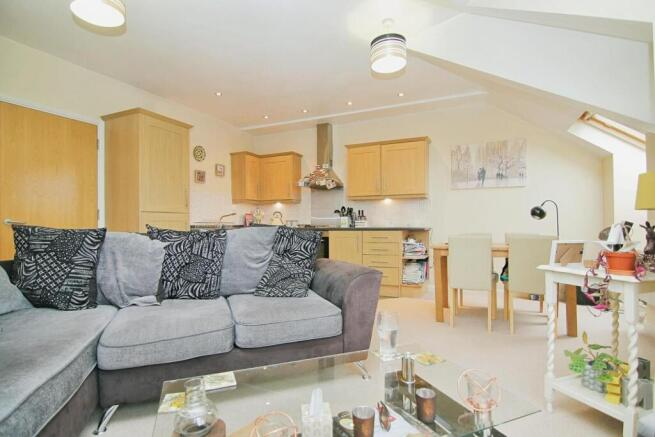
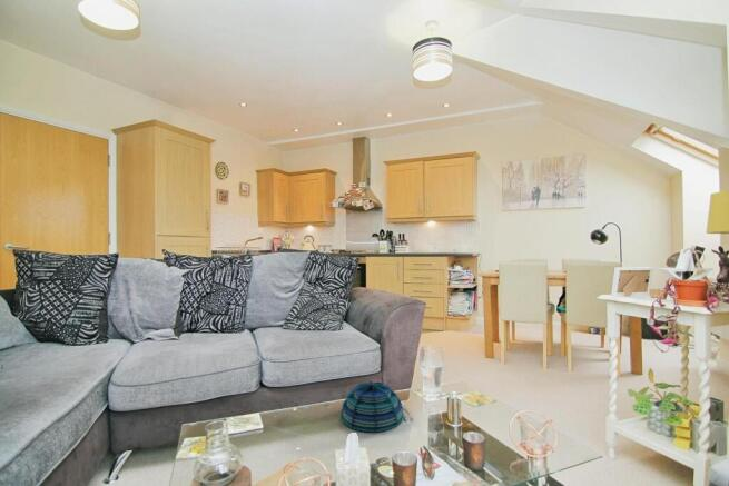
+ decorative bowl [339,380,405,433]
